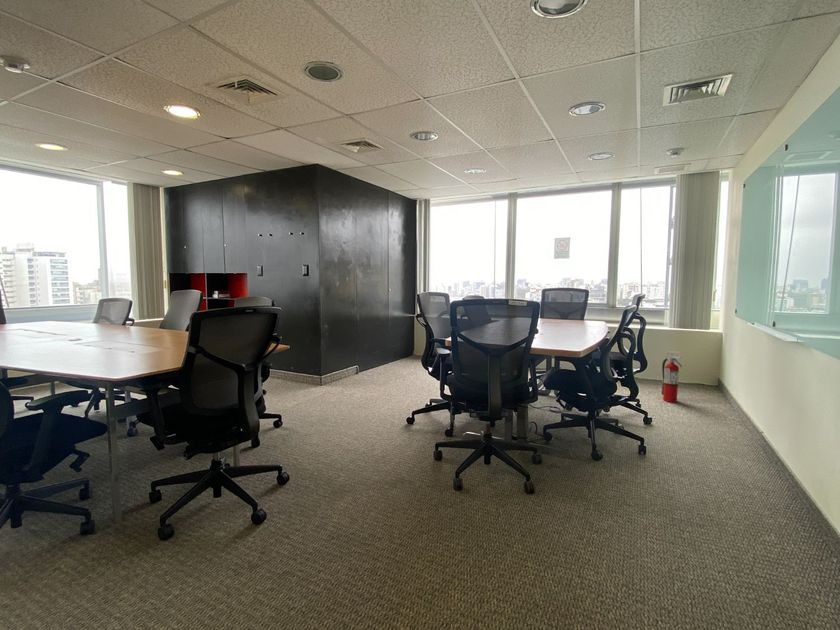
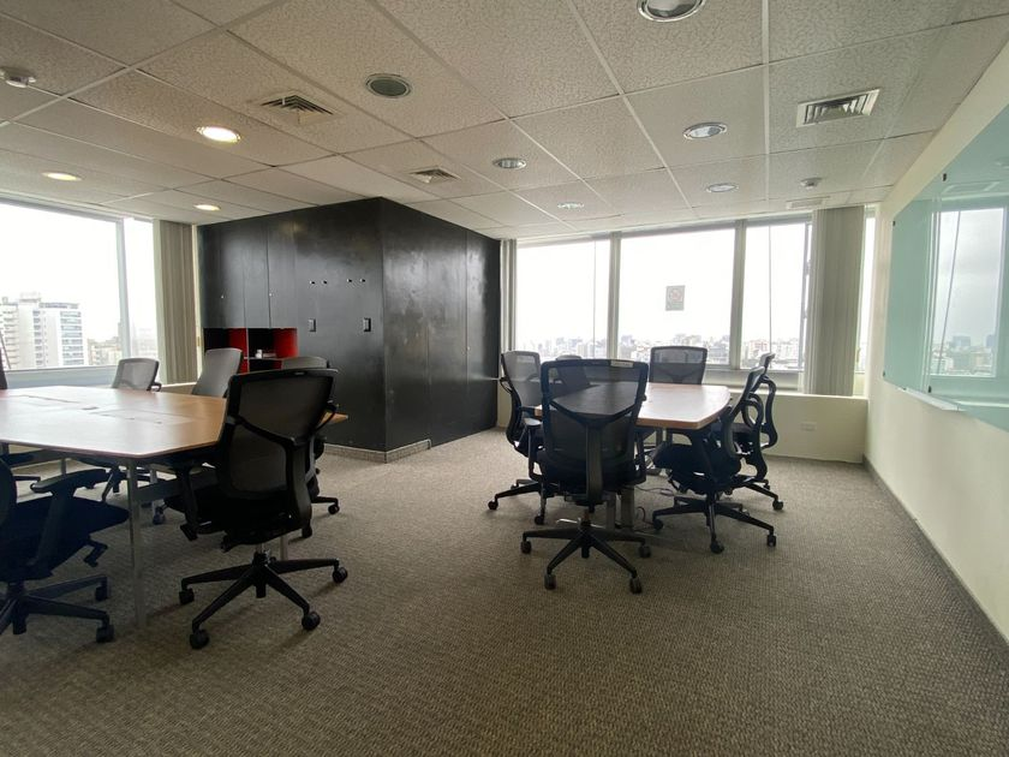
- fire extinguisher [661,353,683,403]
